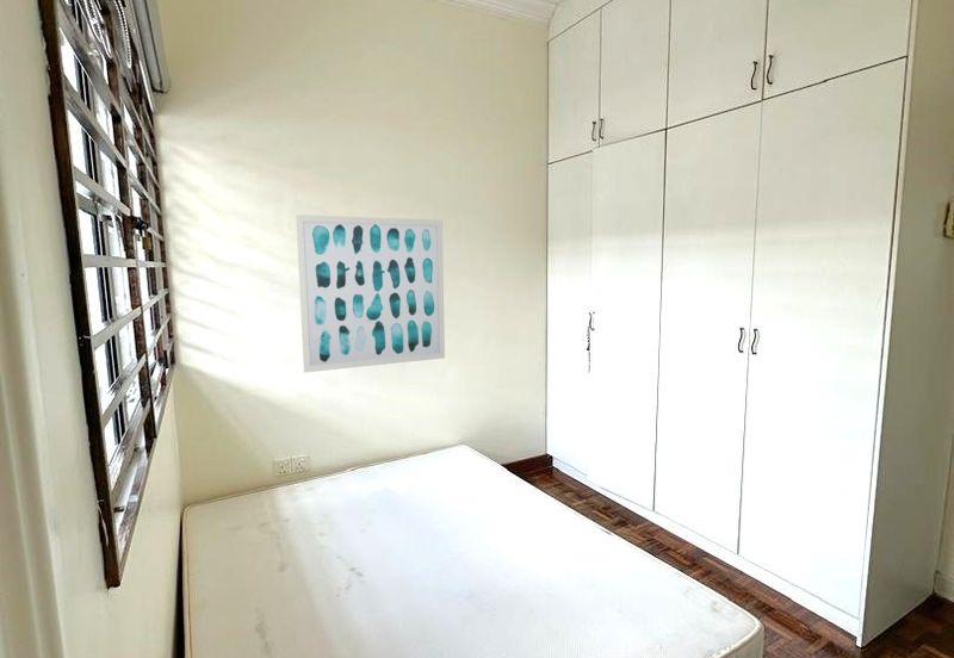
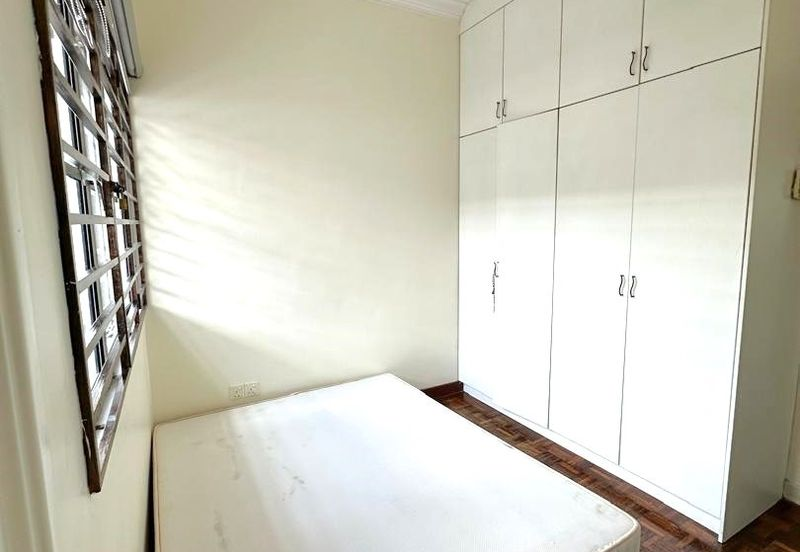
- wall art [295,213,446,373]
